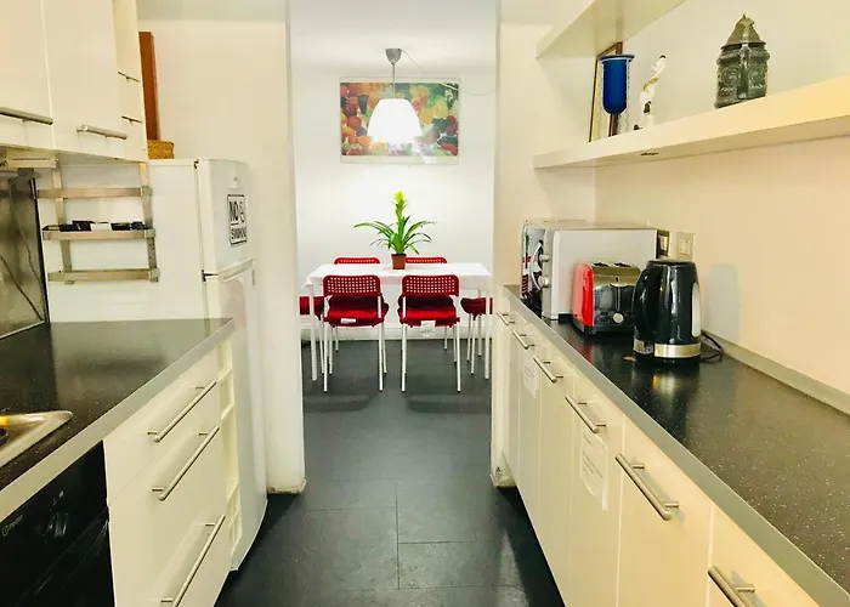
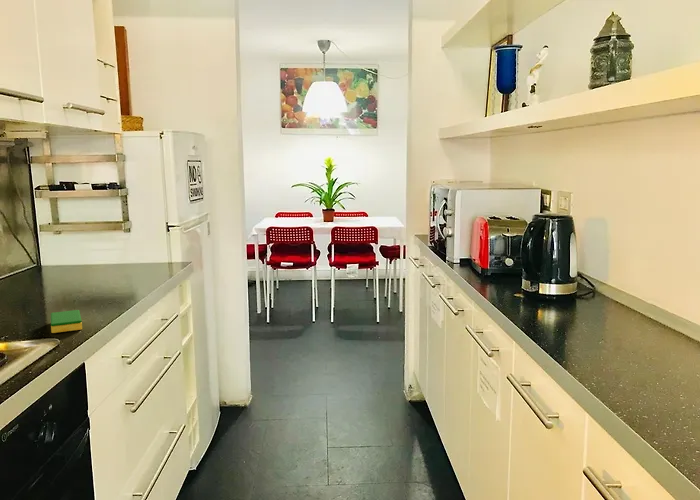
+ dish sponge [50,309,83,334]
